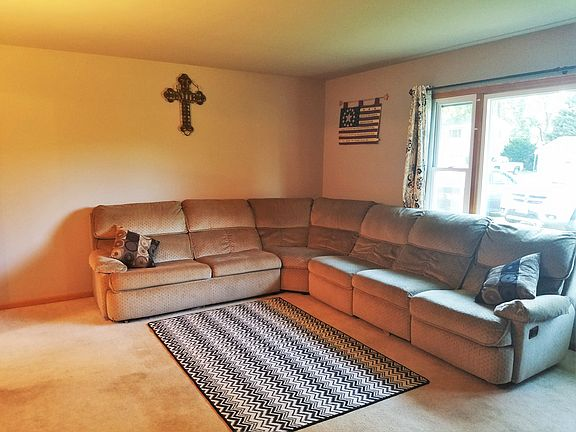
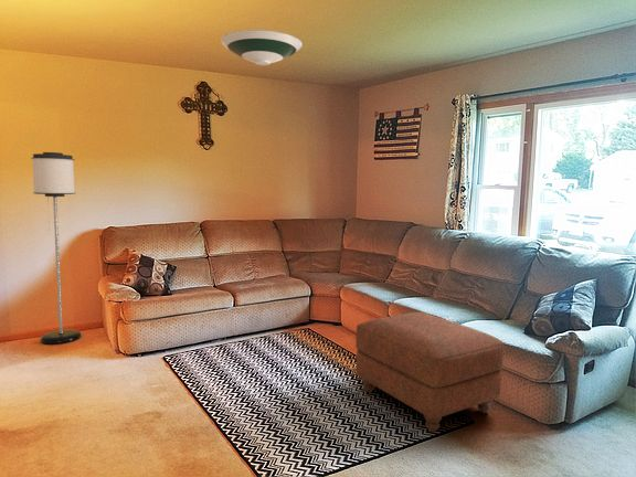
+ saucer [220,29,304,66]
+ ottoman [354,311,505,433]
+ floor lamp [30,151,83,346]
